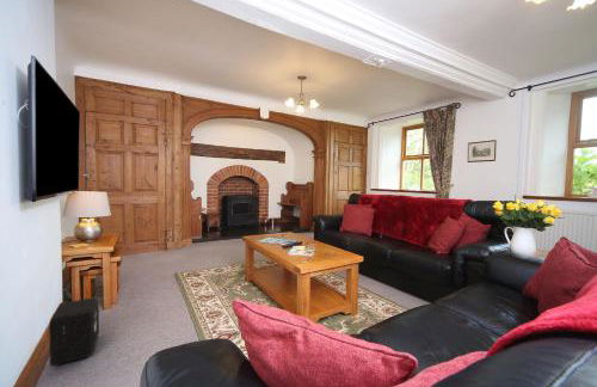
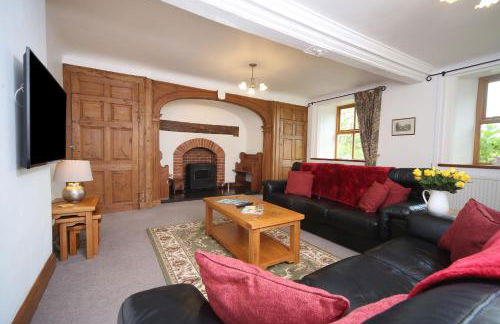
- air purifier [48,296,100,367]
